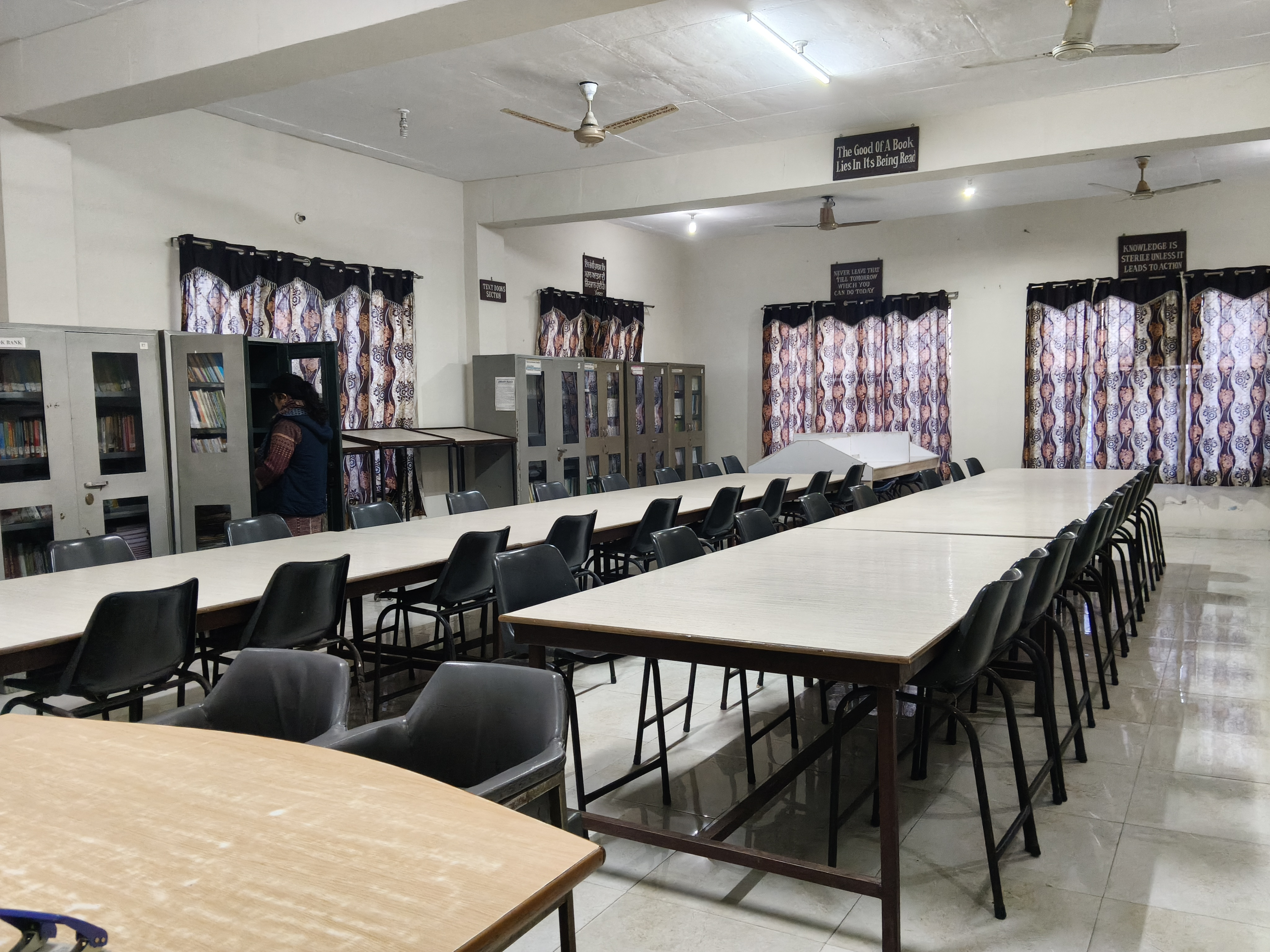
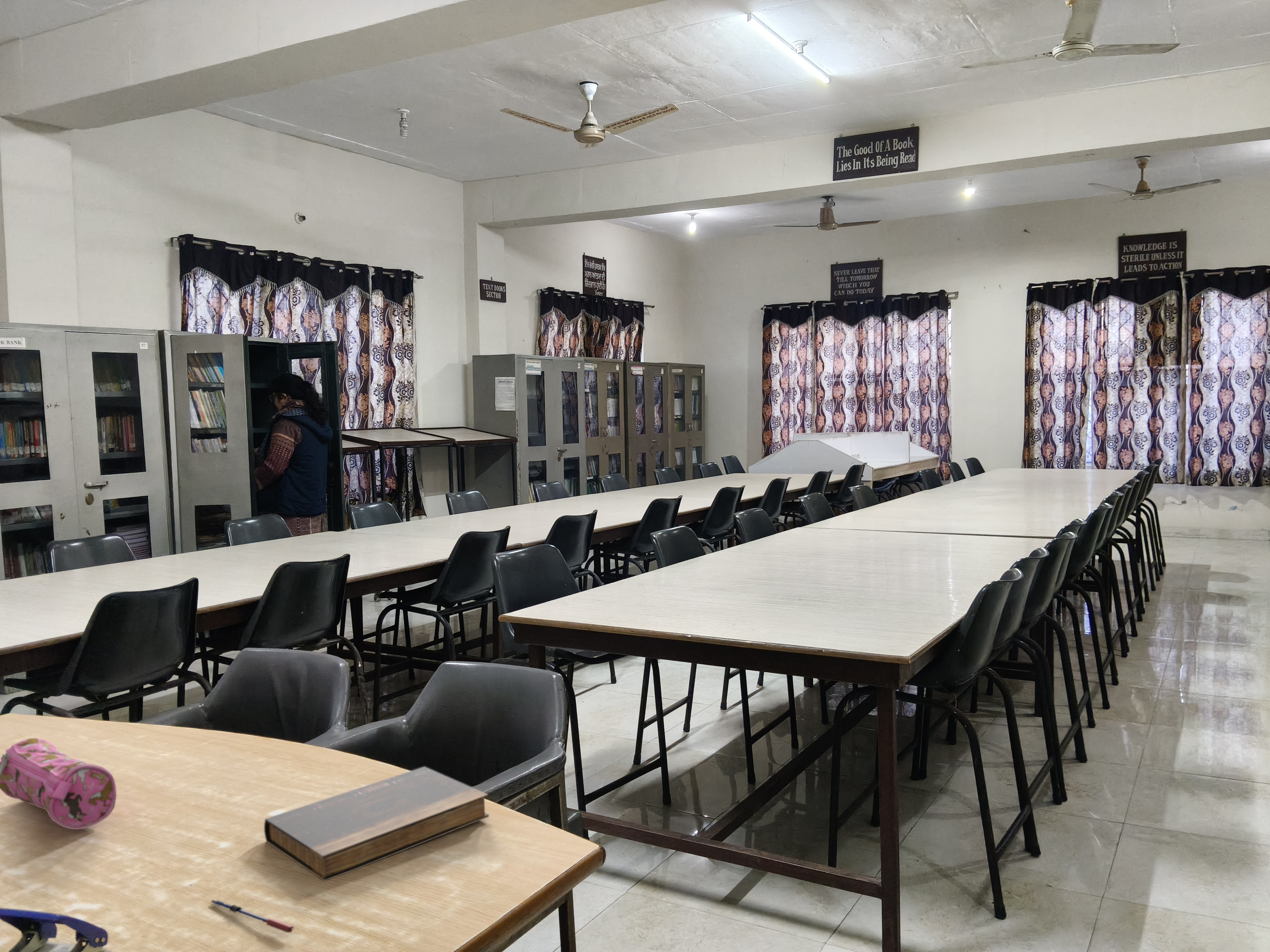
+ pencil case [0,738,117,830]
+ pen [209,899,295,933]
+ book [264,766,489,881]
